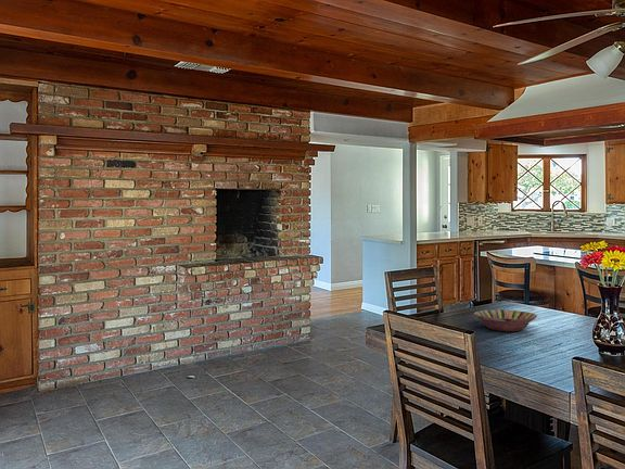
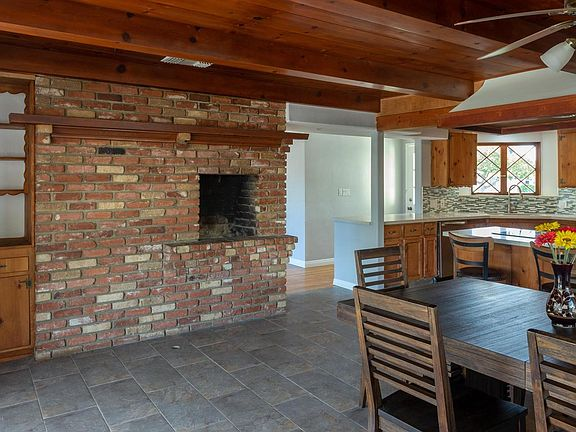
- serving bowl [473,308,538,332]
